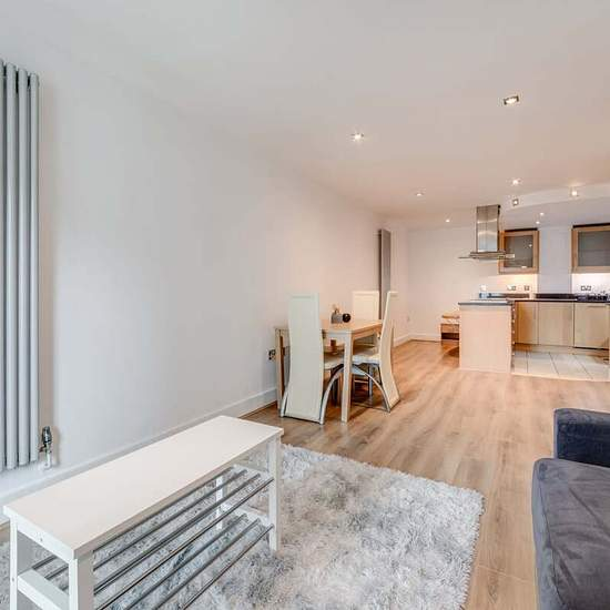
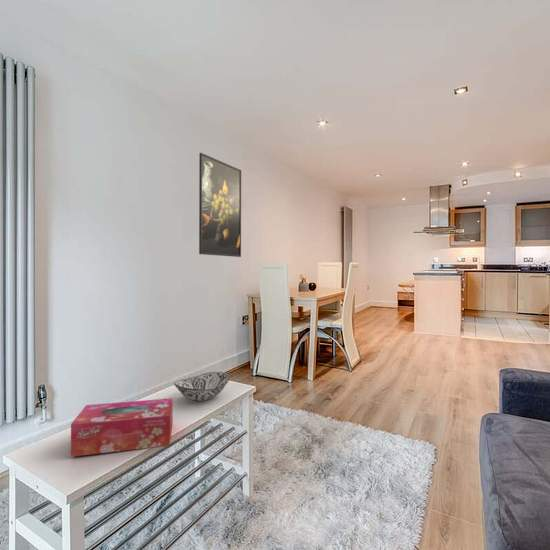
+ tissue box [70,397,174,457]
+ decorative bowl [173,371,230,402]
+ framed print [198,152,242,258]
